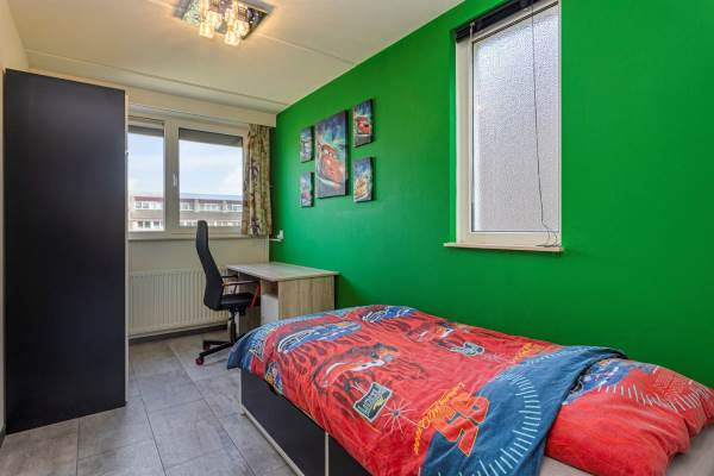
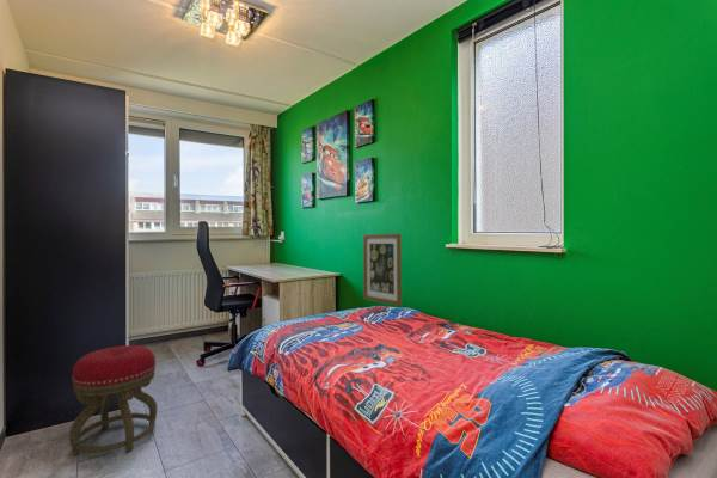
+ wall art [362,232,403,307]
+ stool [68,344,158,456]
